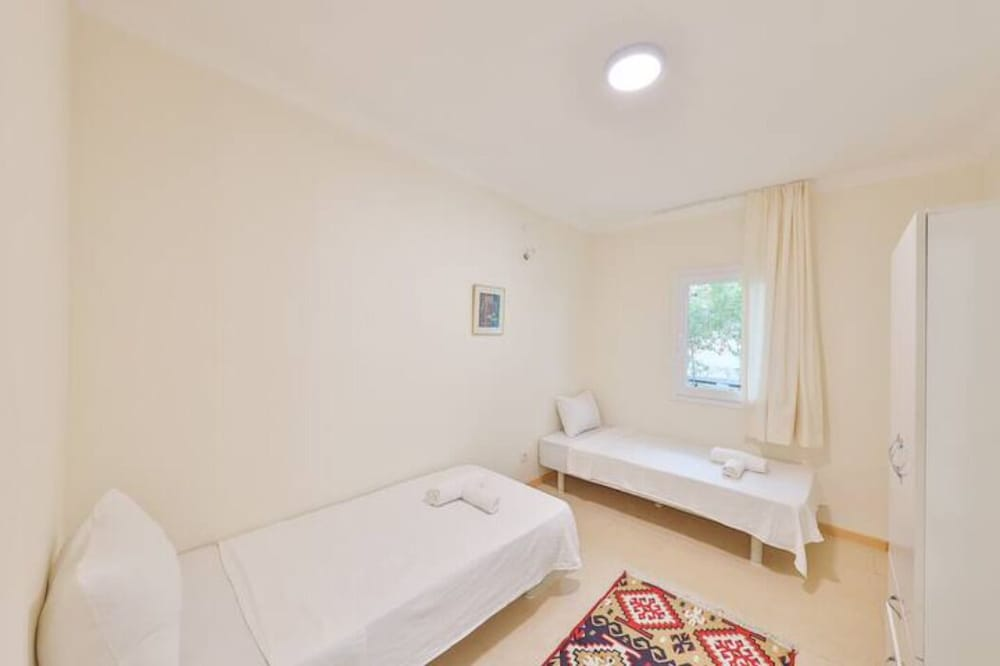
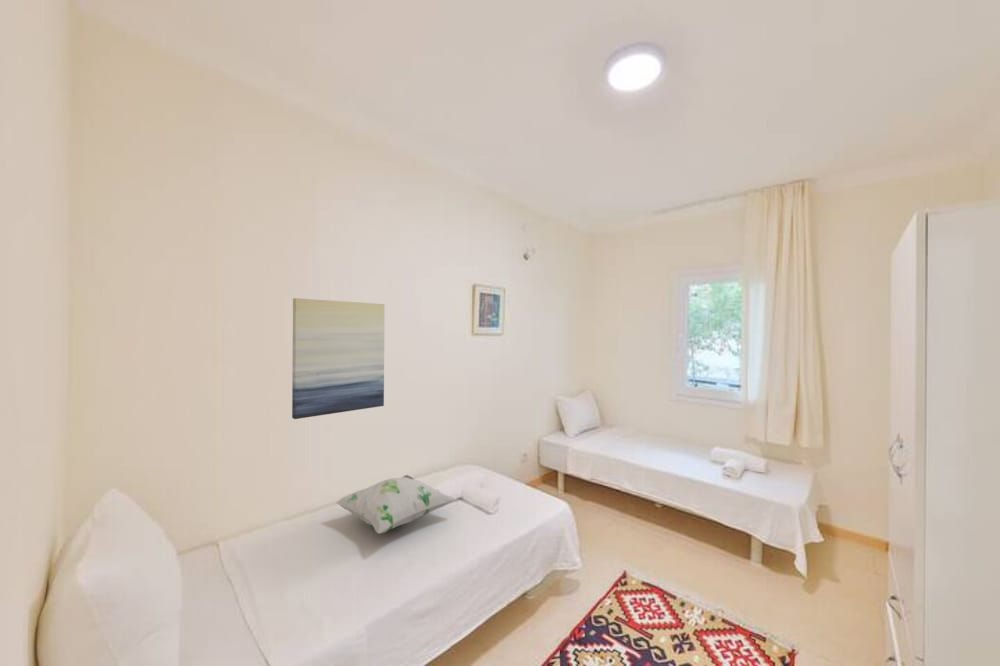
+ wall art [291,297,386,420]
+ decorative pillow [335,474,457,535]
